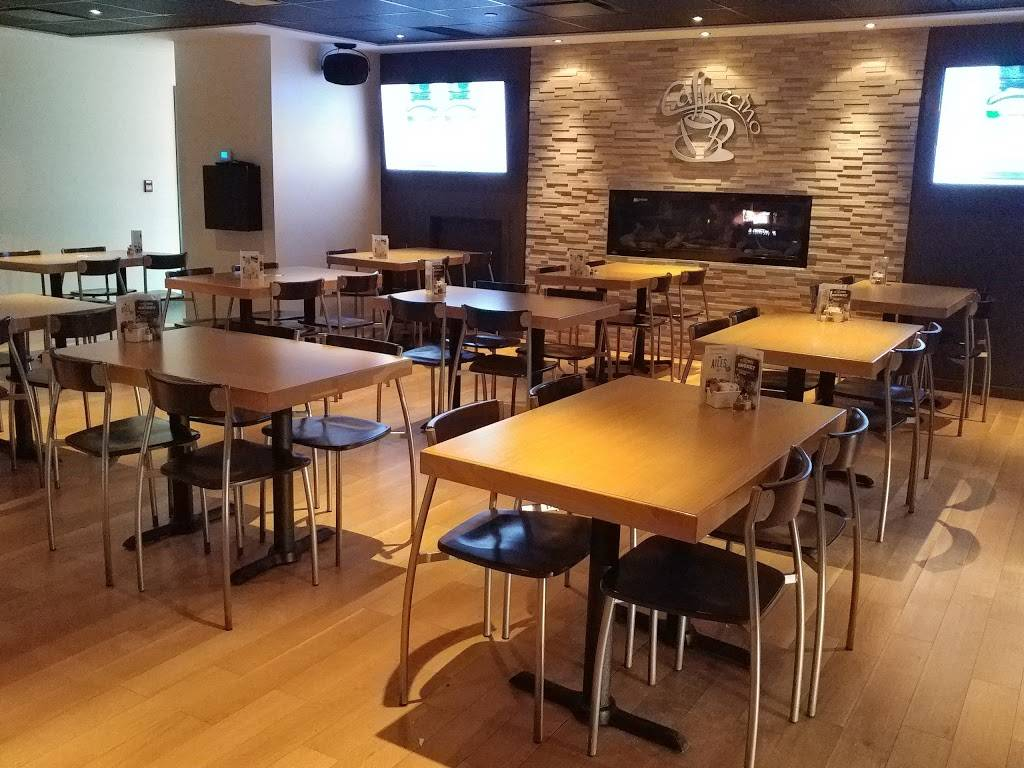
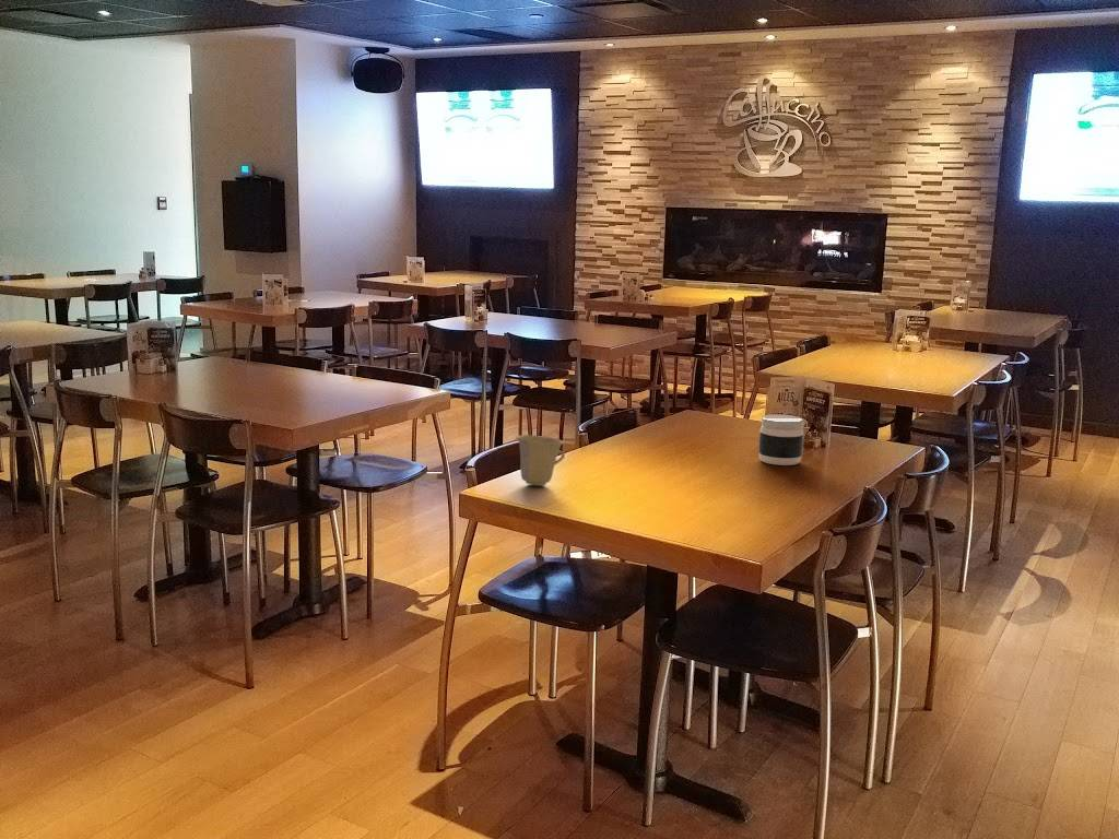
+ jar [757,413,804,466]
+ cup [515,434,566,487]
